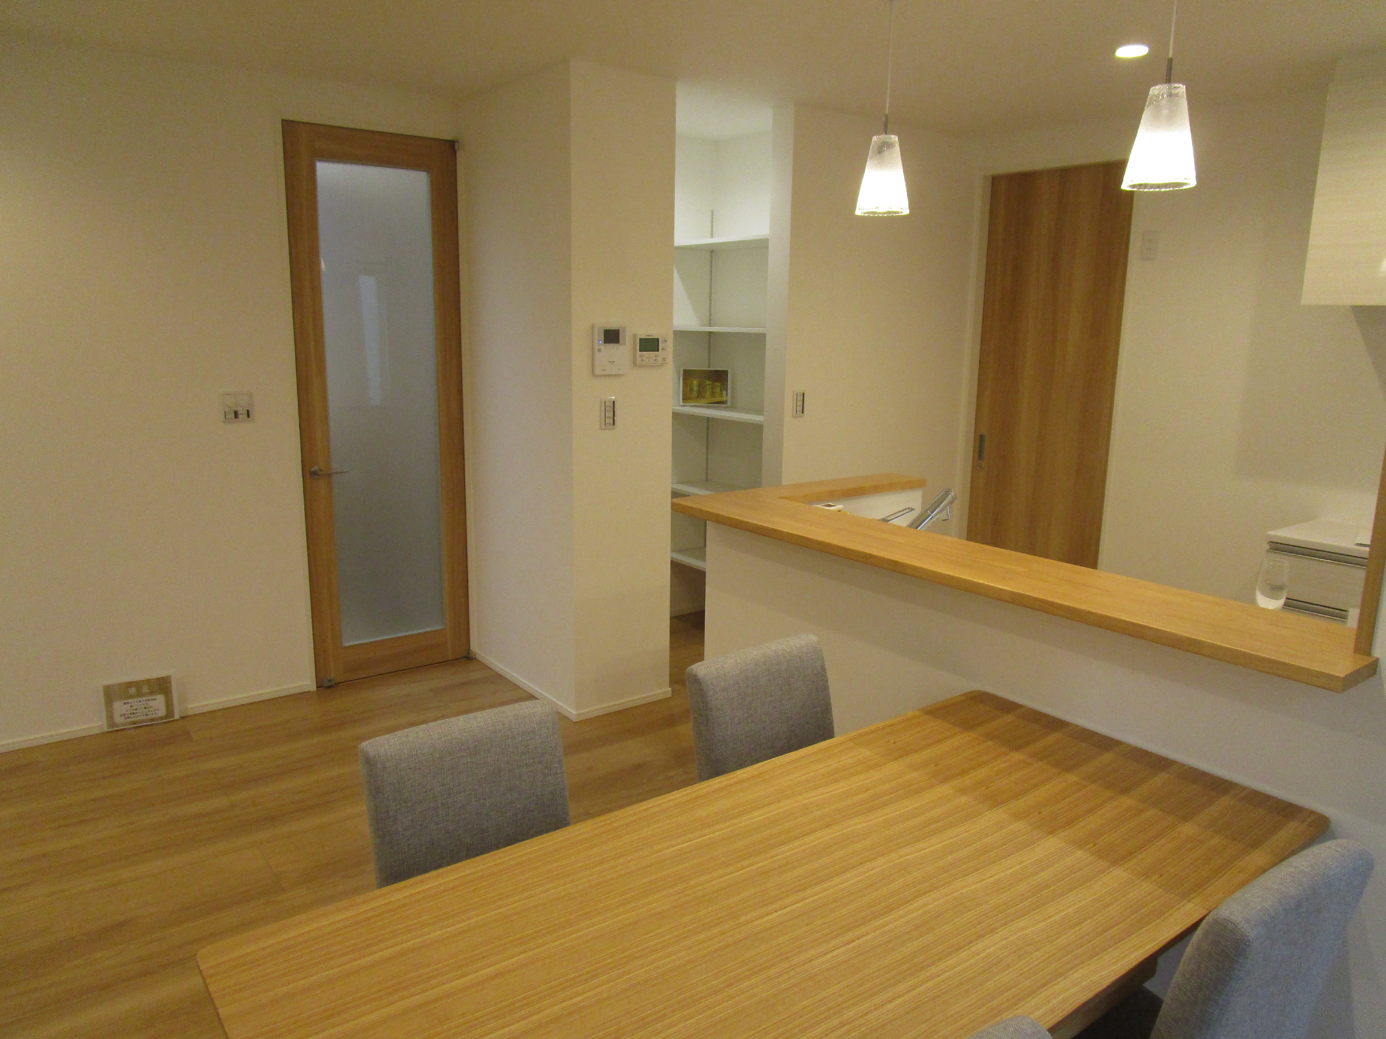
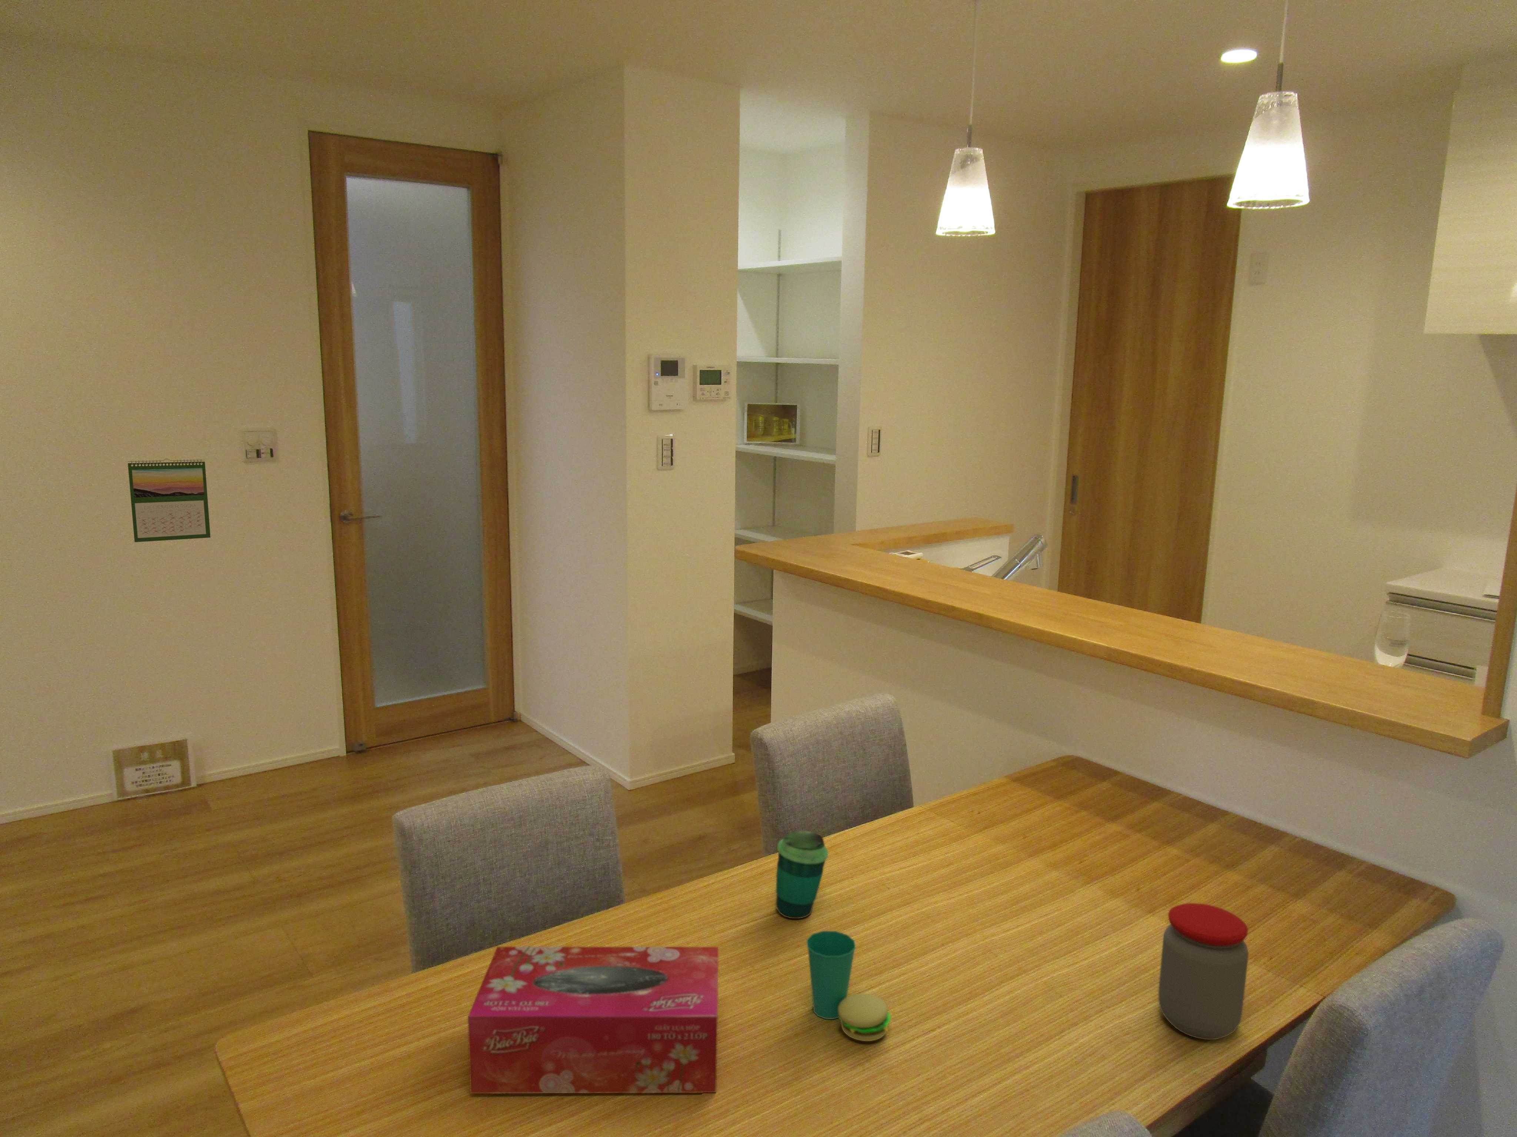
+ tissue box [467,946,719,1094]
+ cup [806,930,891,1041]
+ cup [775,830,829,918]
+ calendar [127,459,210,542]
+ jar [1157,903,1249,1040]
